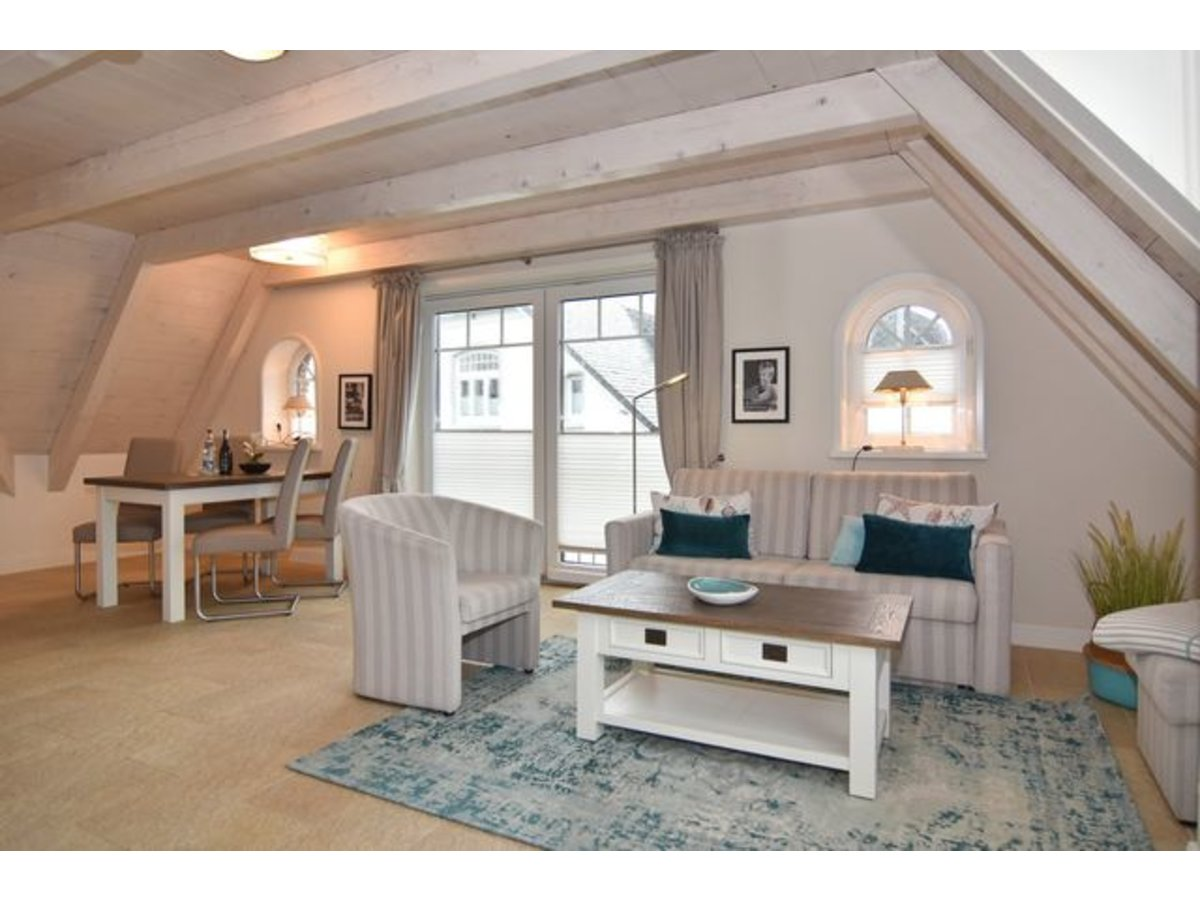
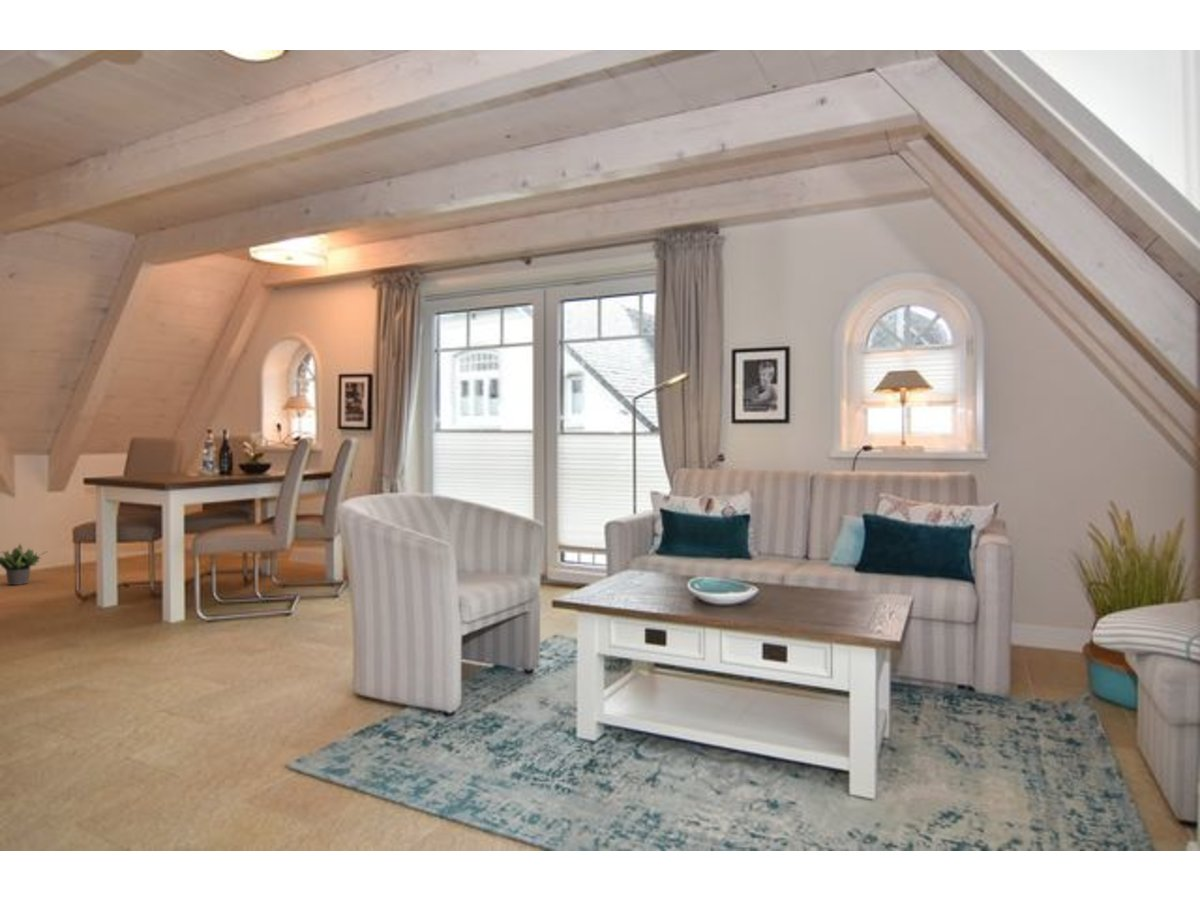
+ potted plant [0,543,47,586]
